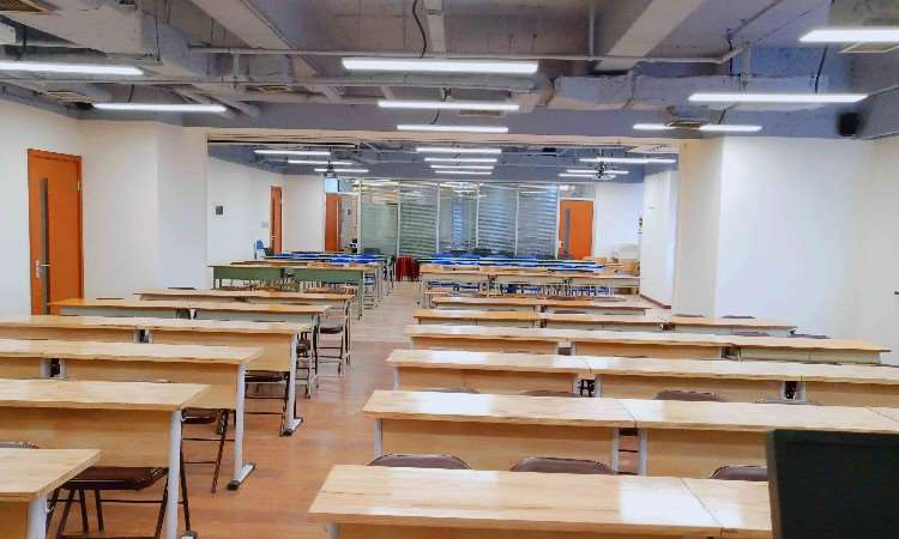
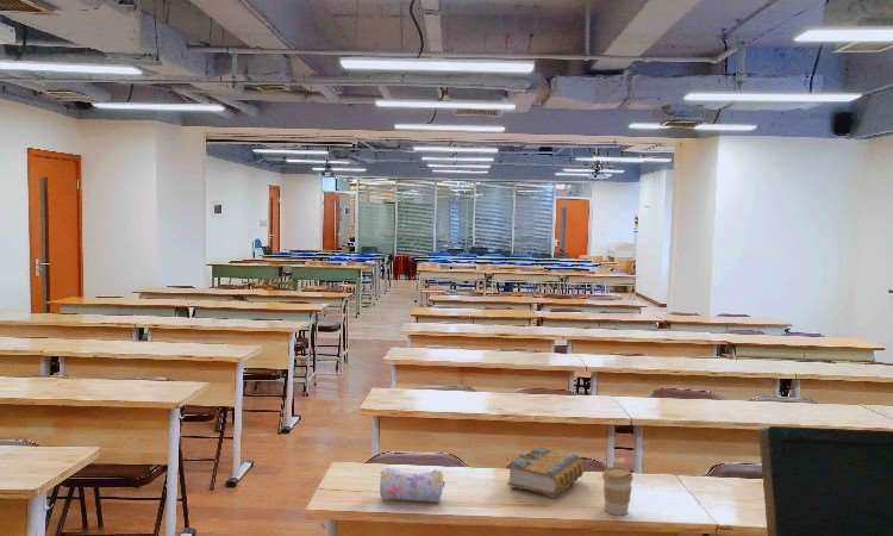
+ coffee cup [601,466,635,517]
+ book [506,445,586,499]
+ pencil case [379,467,445,503]
